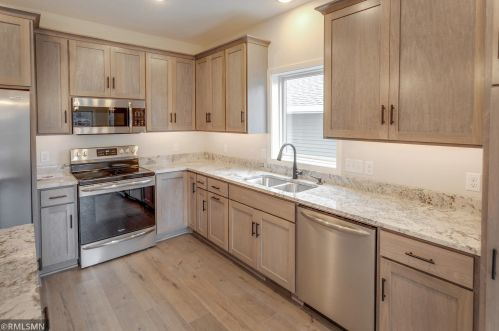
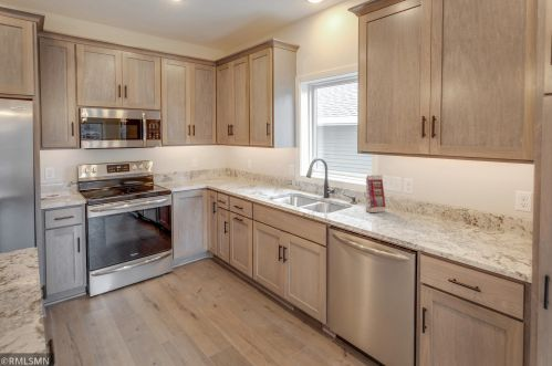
+ gift box [365,174,387,213]
